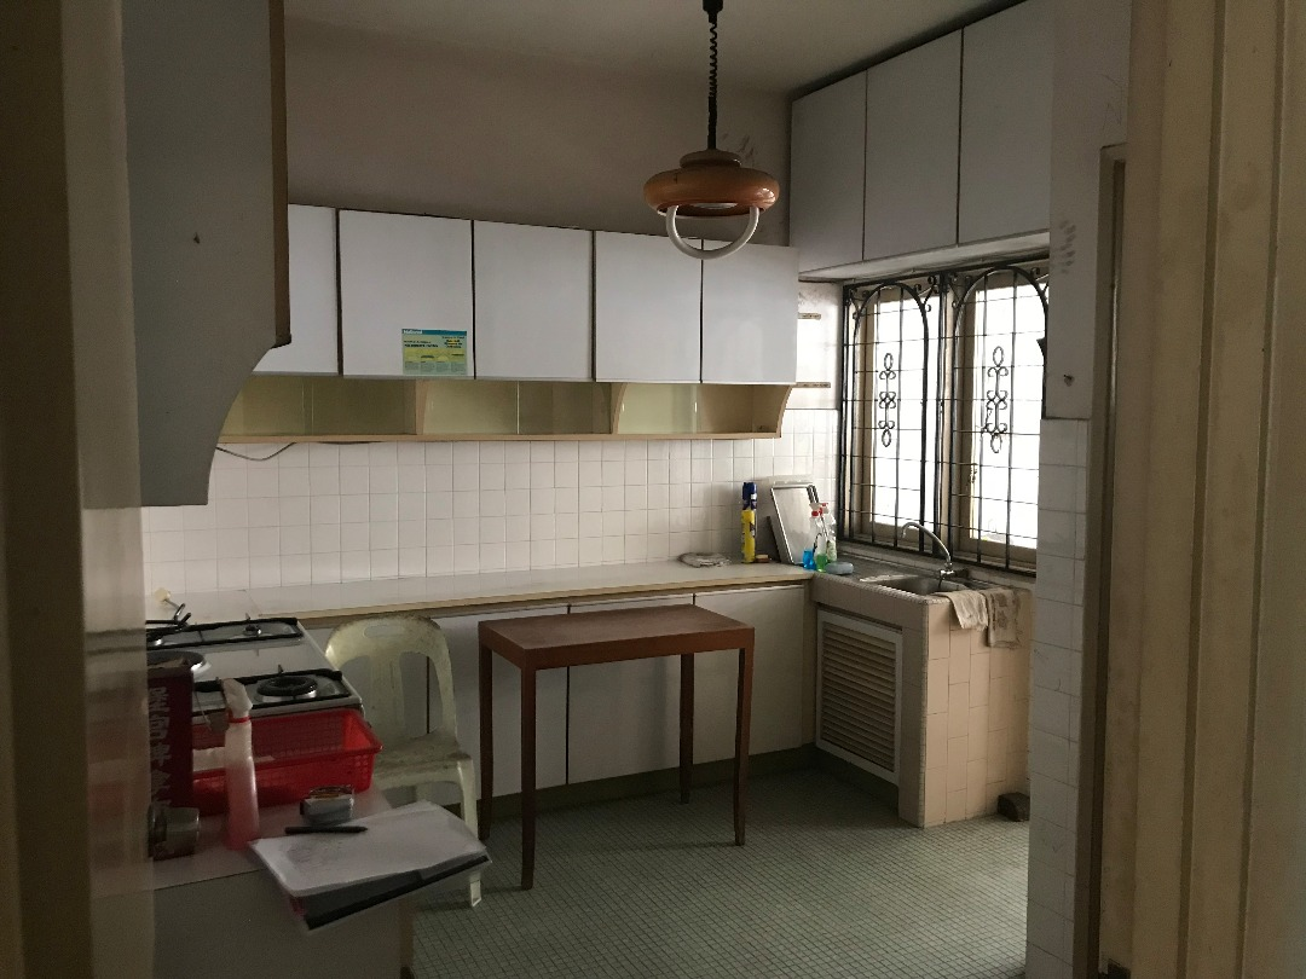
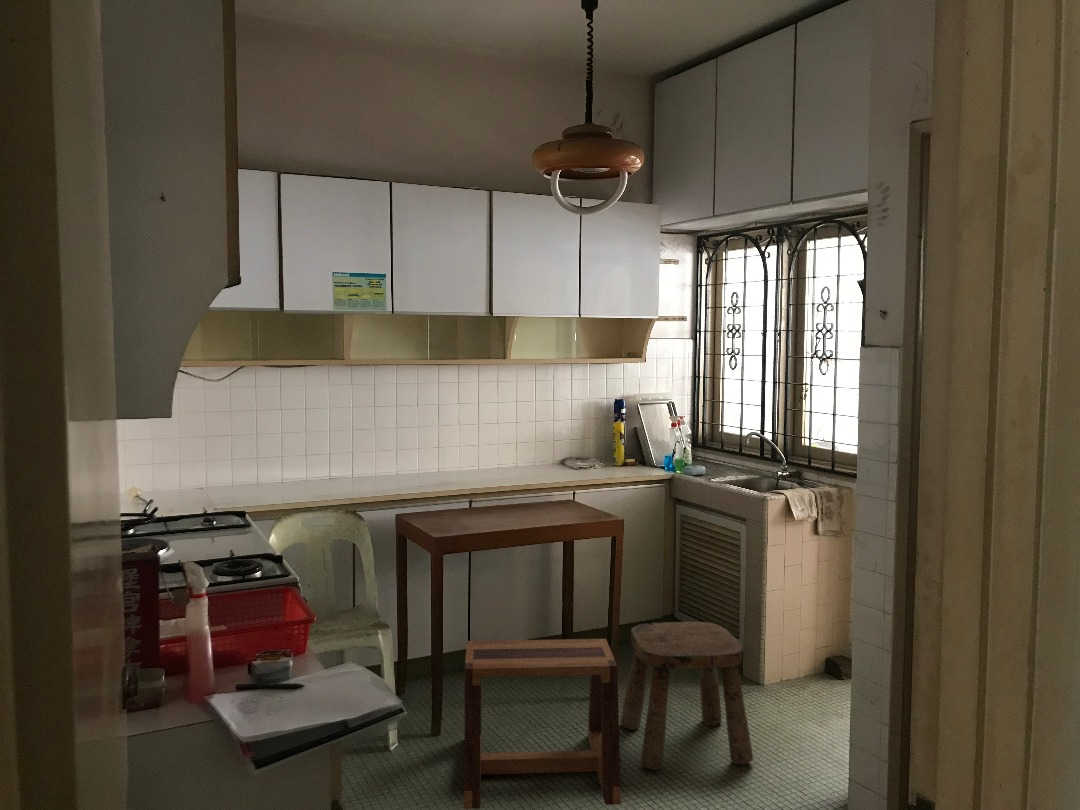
+ stool [463,638,622,810]
+ stool [619,621,754,771]
